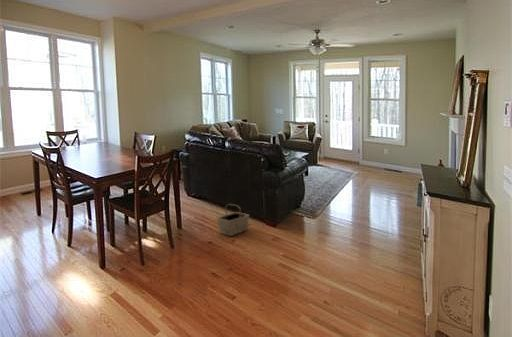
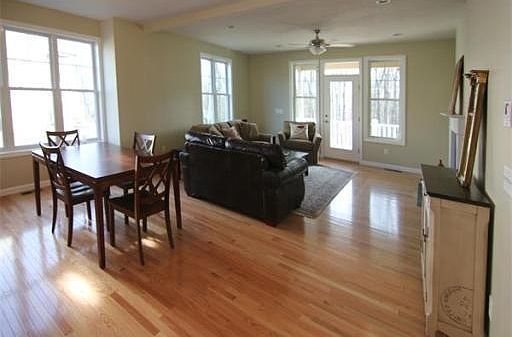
- basket [215,203,250,237]
